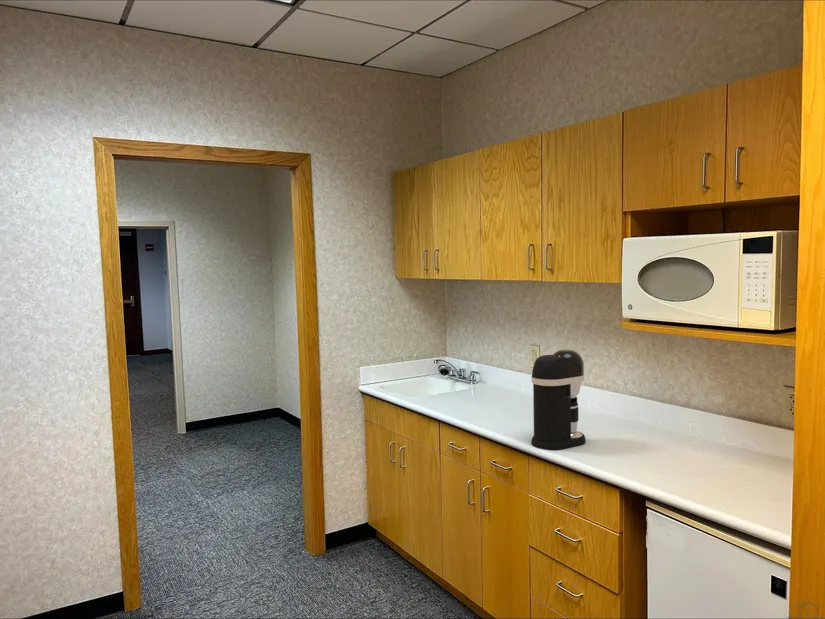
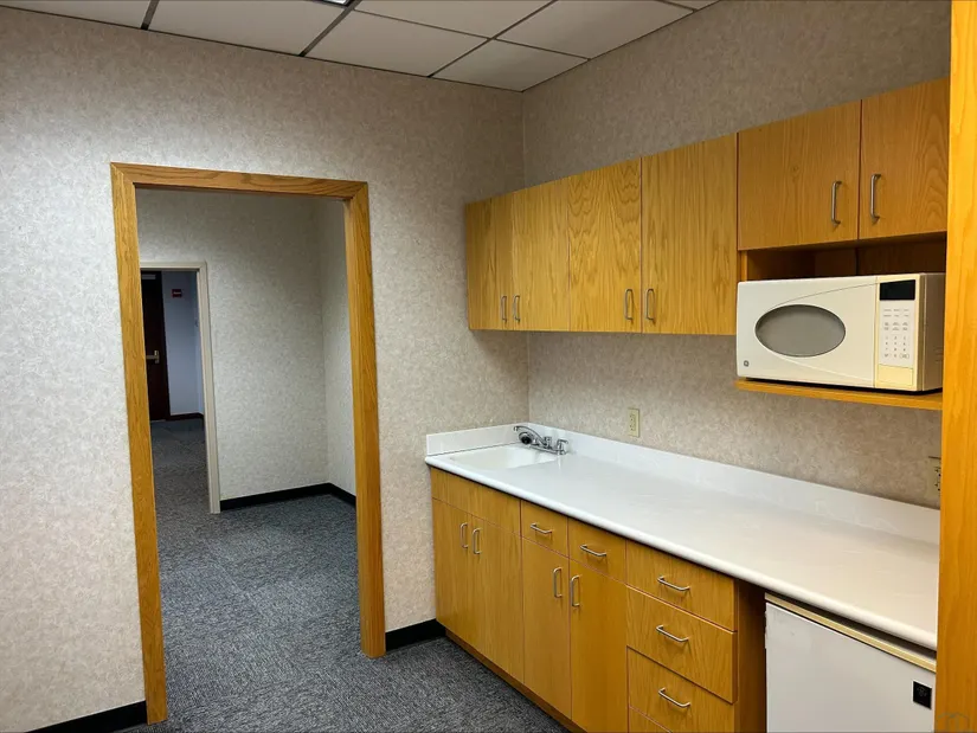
- coffee maker [530,348,587,451]
